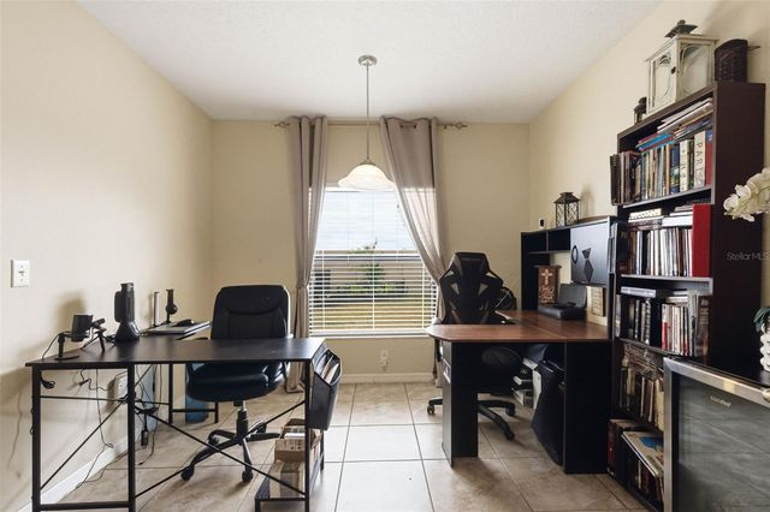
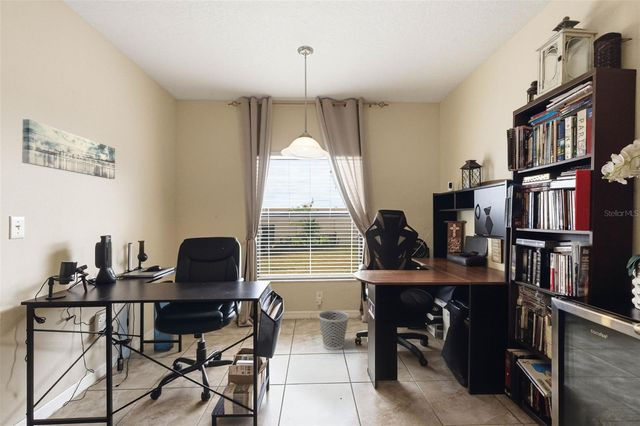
+ wall art [21,118,116,180]
+ wastebasket [317,309,350,351]
